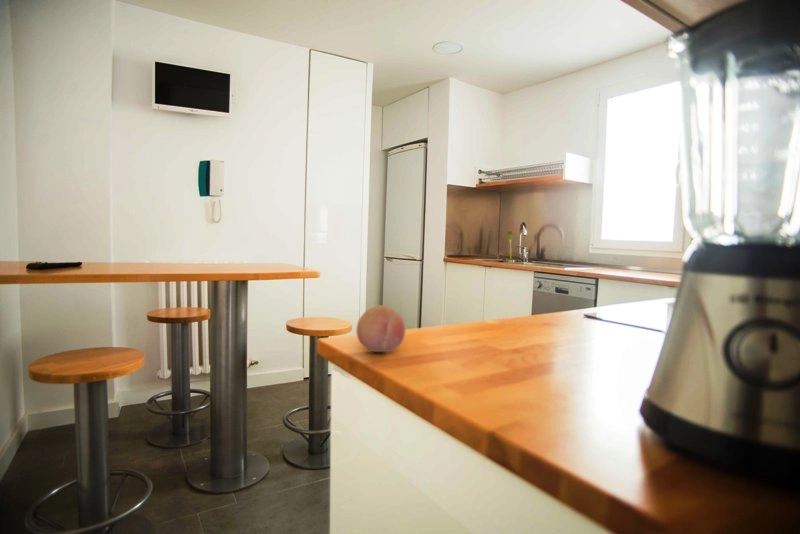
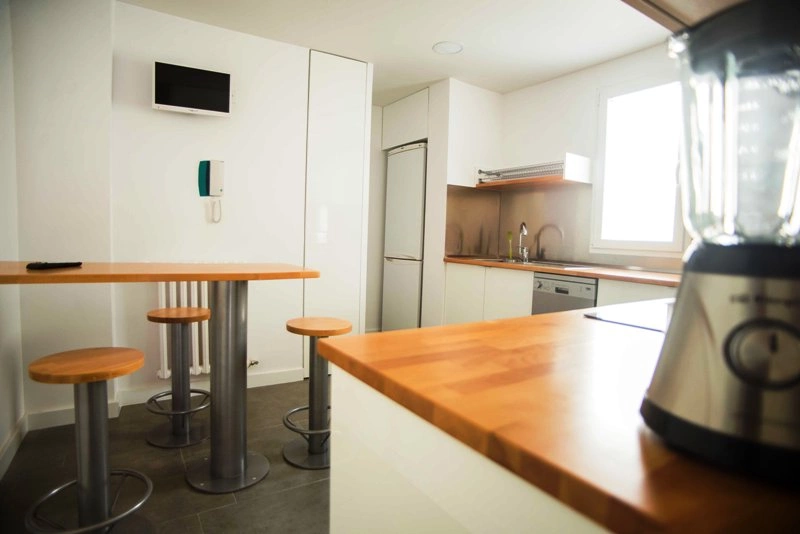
- fruit [355,304,406,353]
